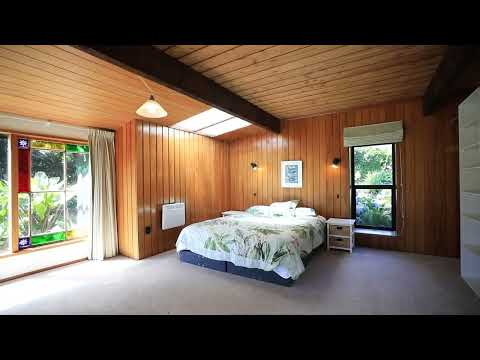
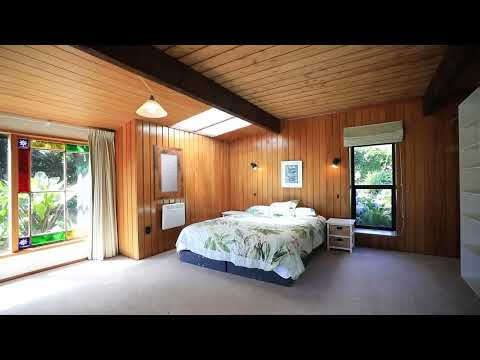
+ home mirror [152,144,185,202]
